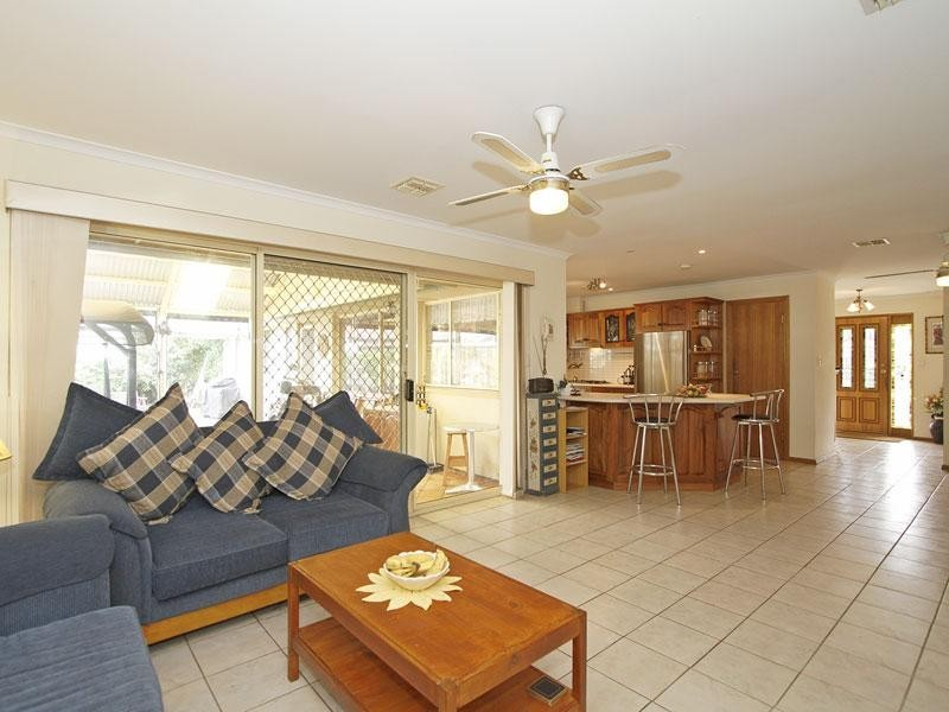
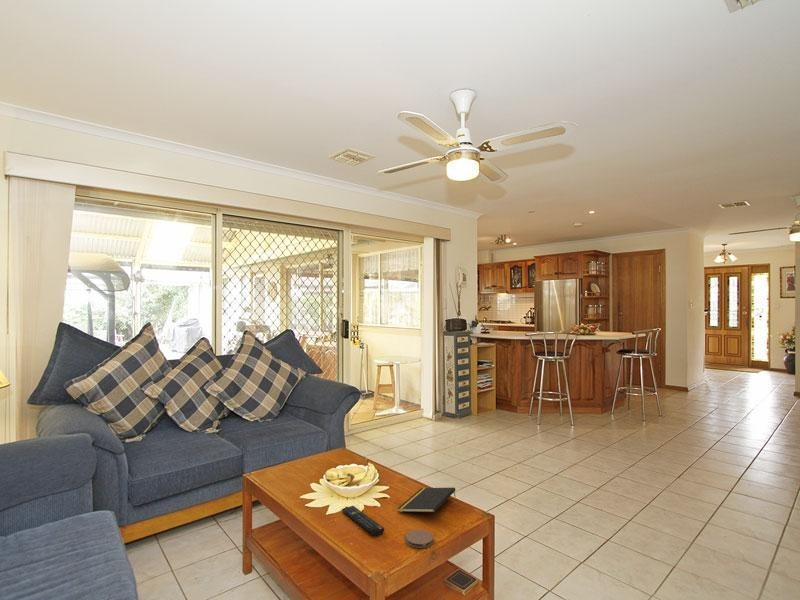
+ coaster [405,529,434,549]
+ remote control [341,505,385,537]
+ notepad [397,487,456,513]
